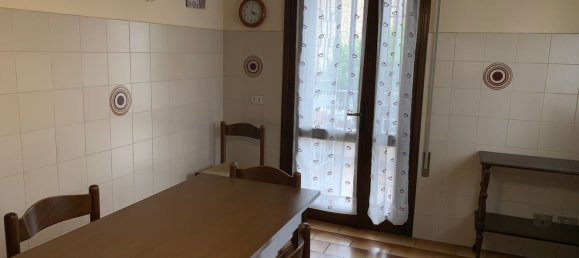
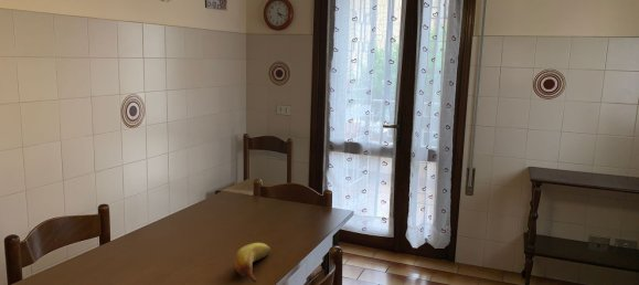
+ fruit [233,242,271,284]
